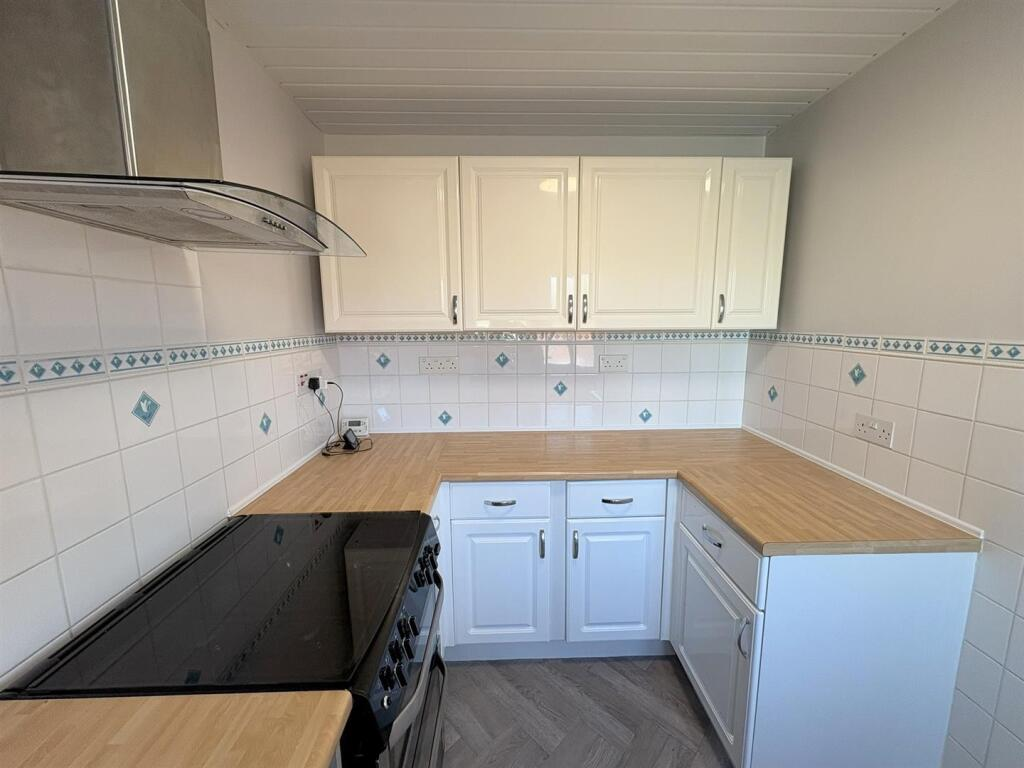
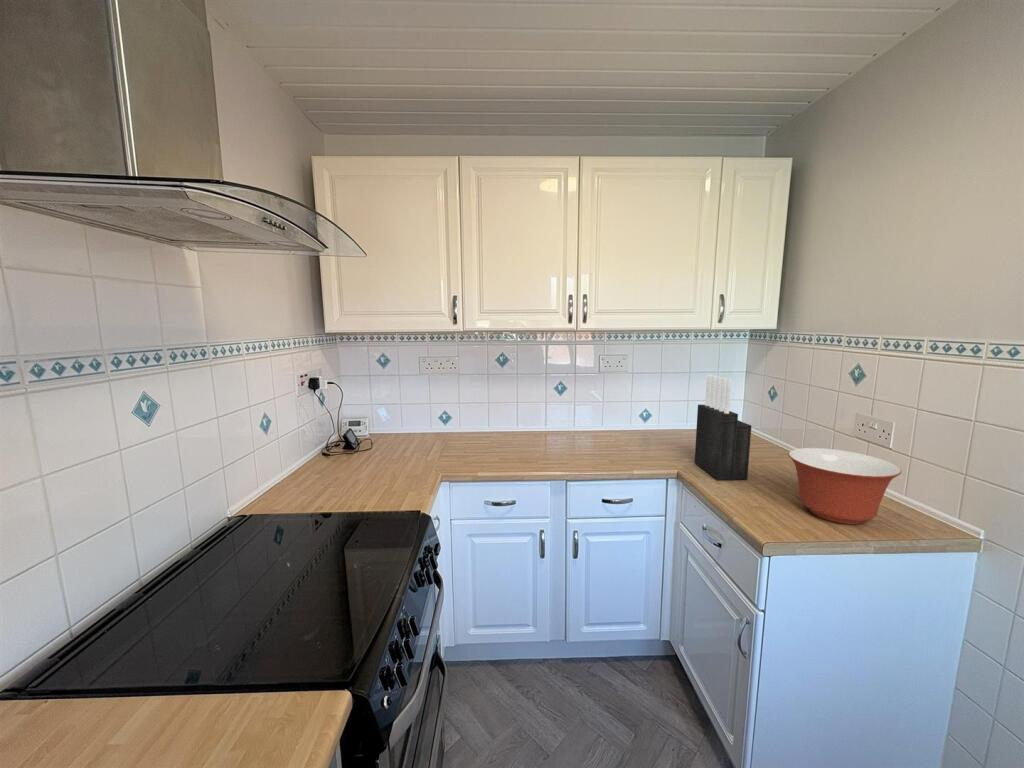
+ mixing bowl [787,447,902,525]
+ knife block [694,373,752,481]
